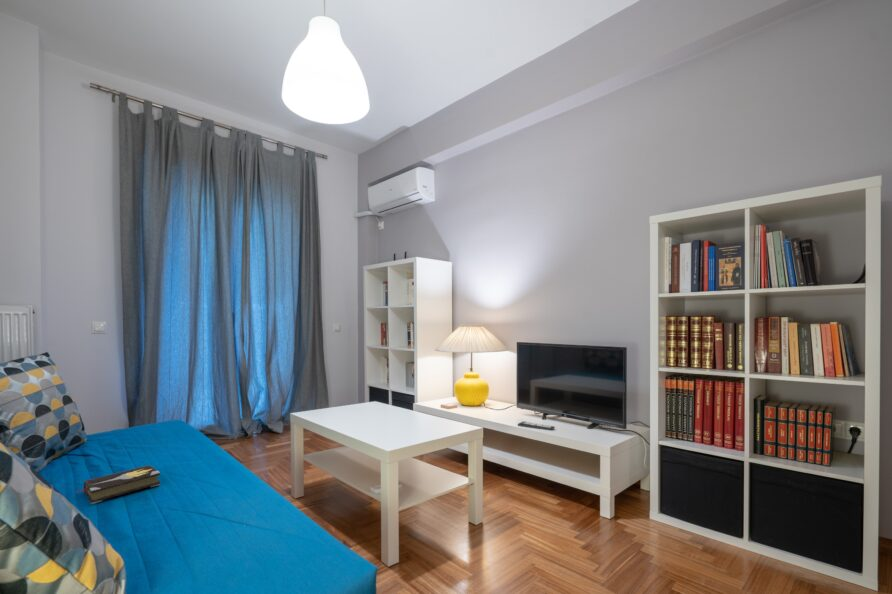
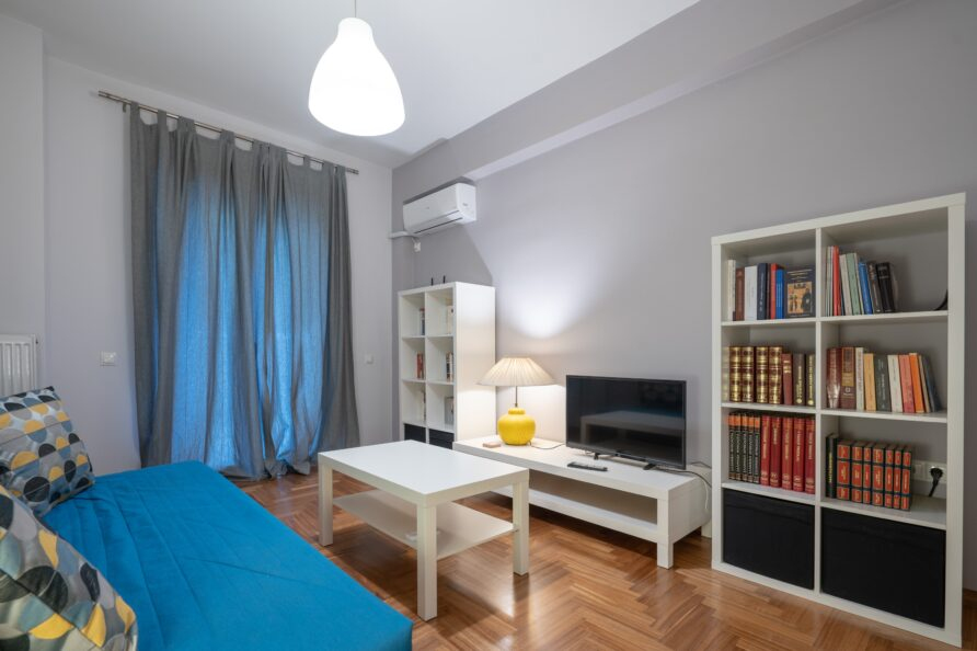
- hardback book [76,464,161,505]
